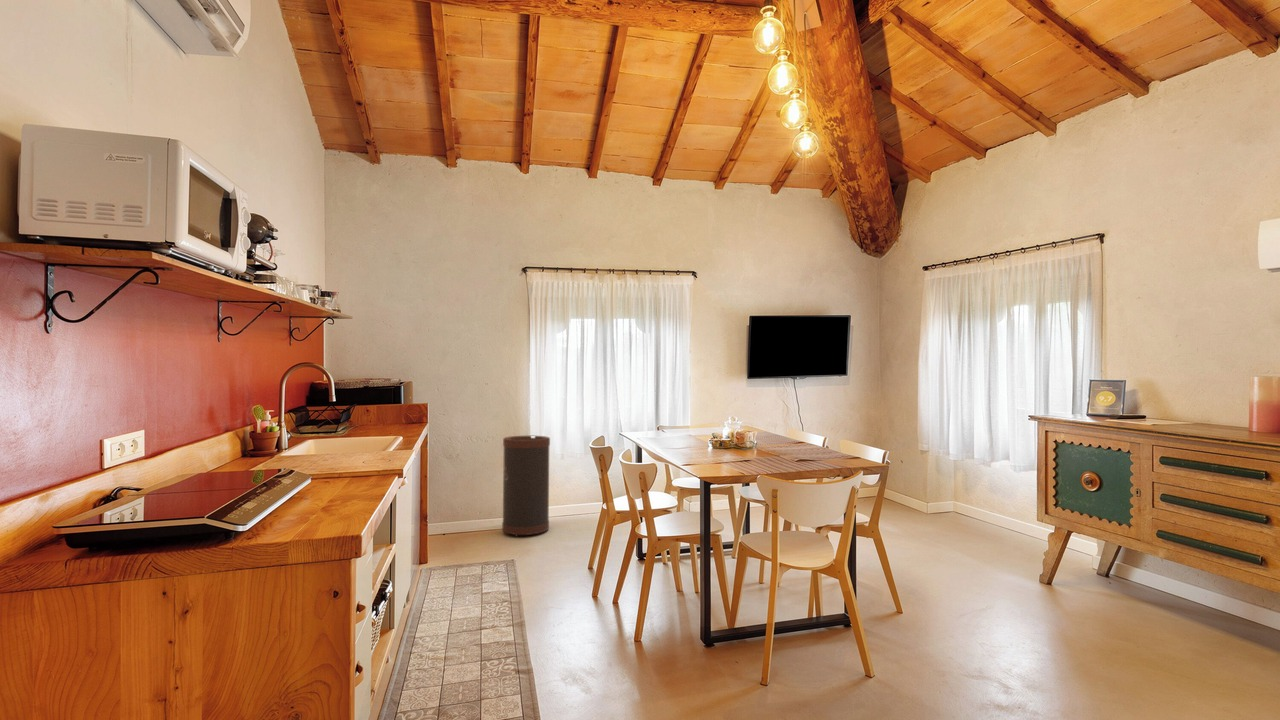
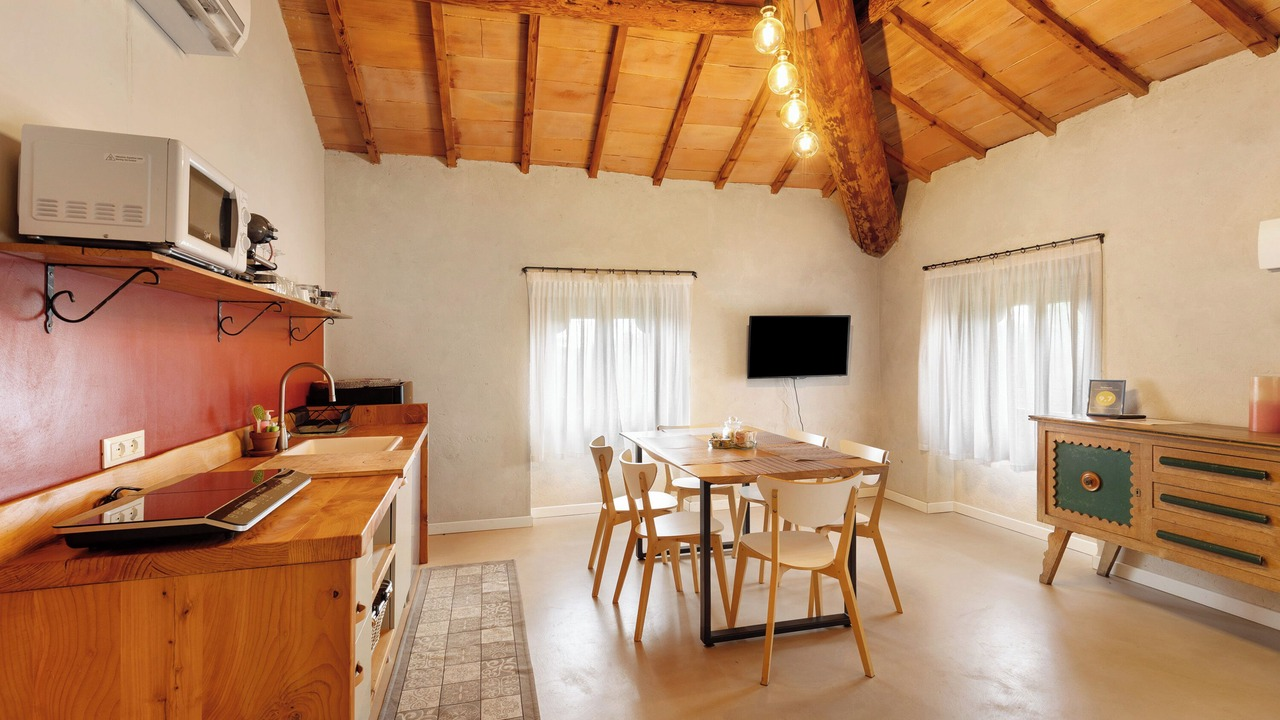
- trash can [501,435,551,538]
